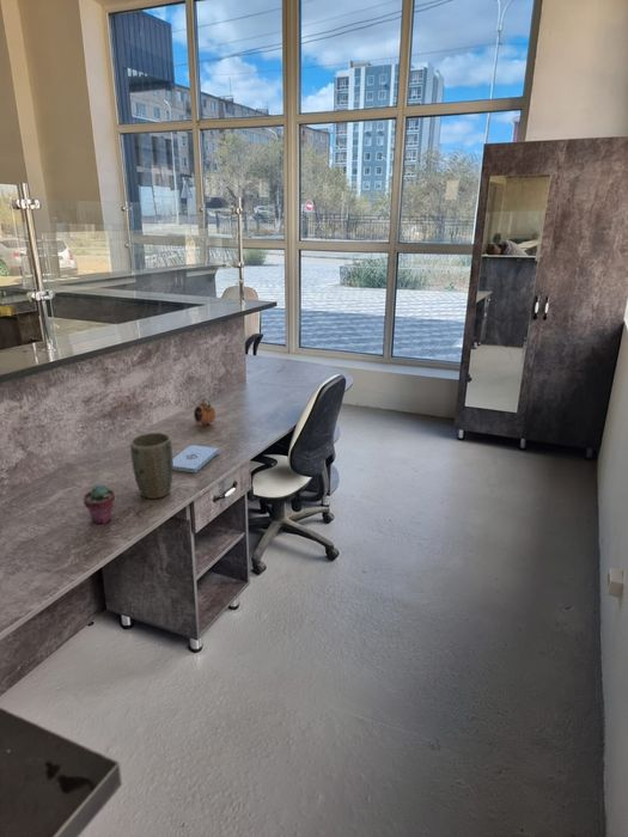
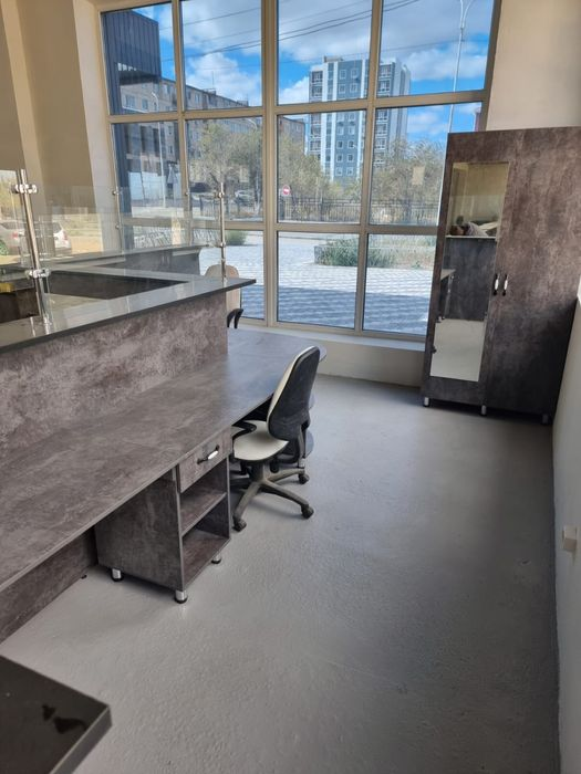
- potted succulent [83,483,116,525]
- alarm clock [193,397,217,428]
- plant pot [129,432,175,500]
- notepad [172,445,220,474]
